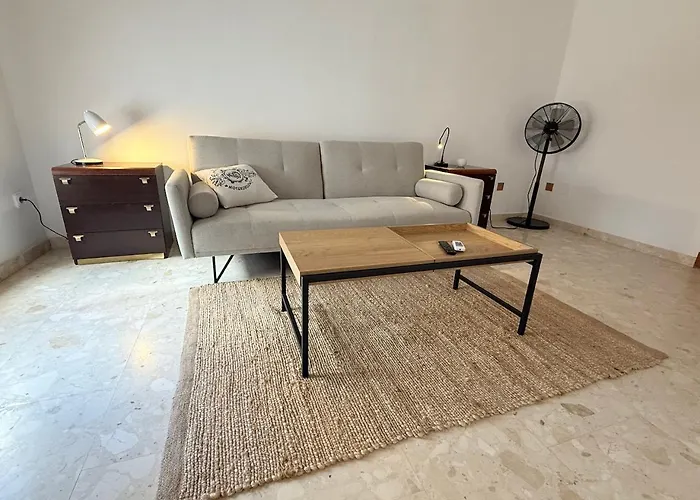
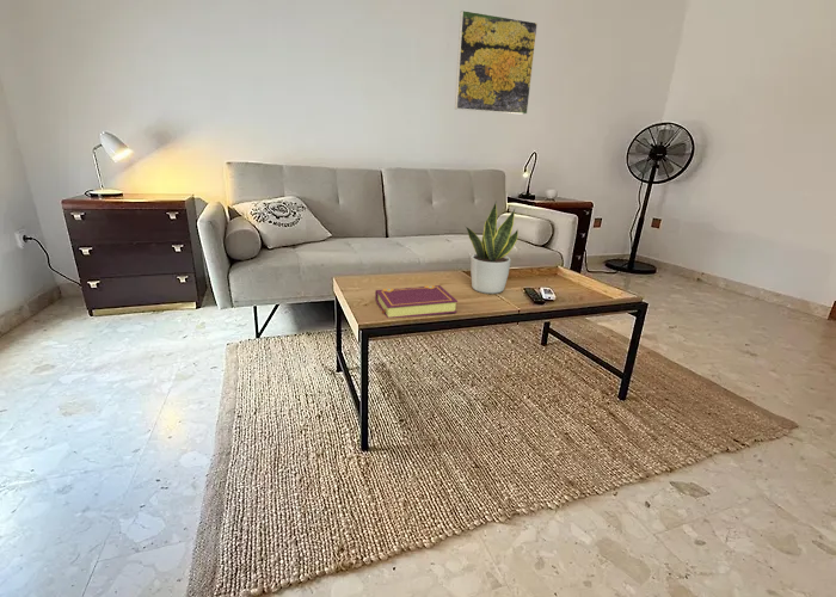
+ book [374,284,459,319]
+ potted plant [463,202,520,295]
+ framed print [454,10,539,116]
